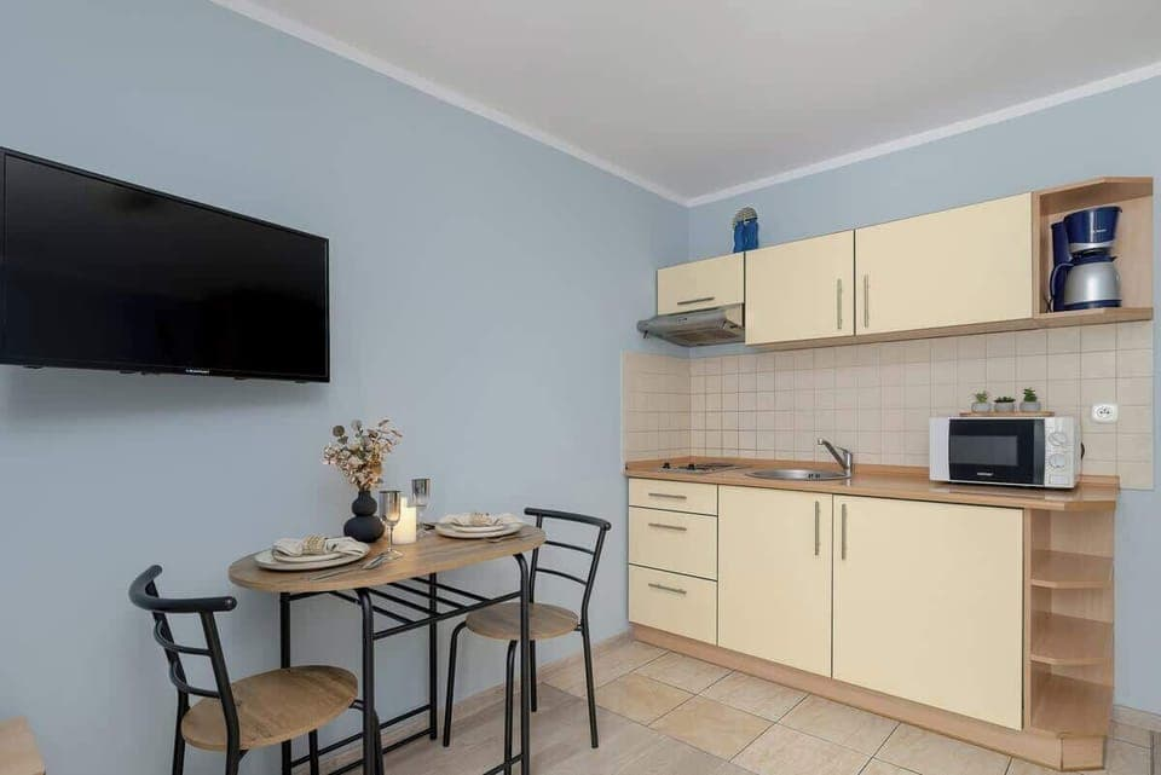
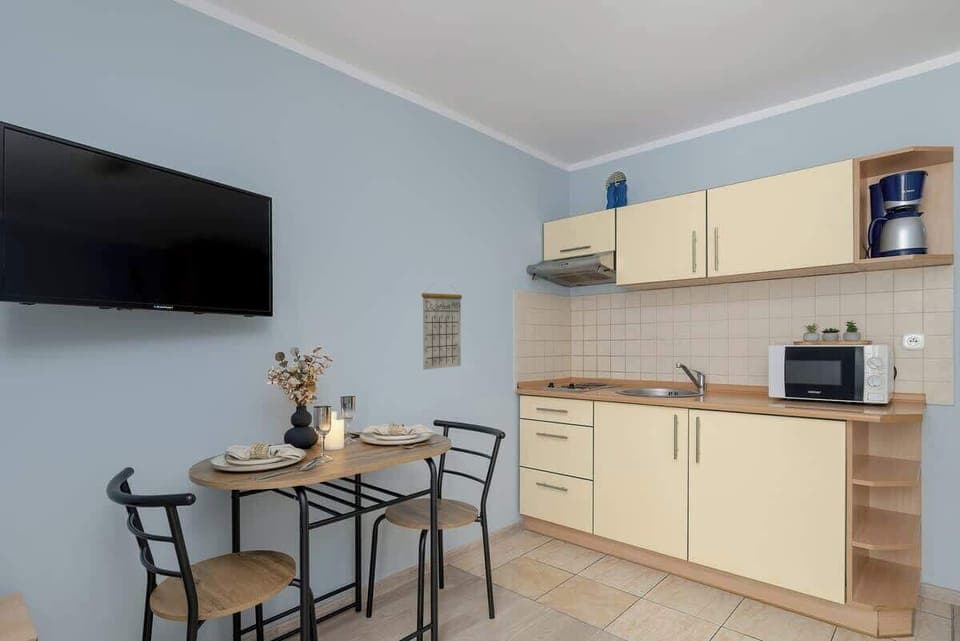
+ calendar [421,283,463,371]
